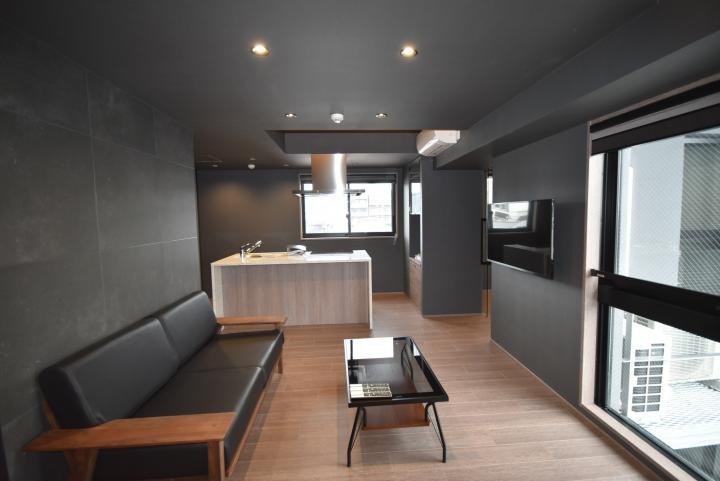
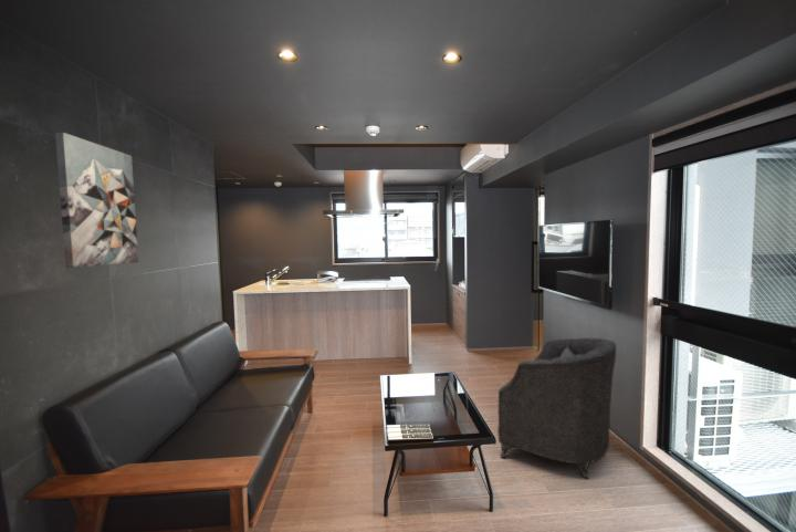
+ wall art [54,132,139,269]
+ armchair [496,337,617,480]
